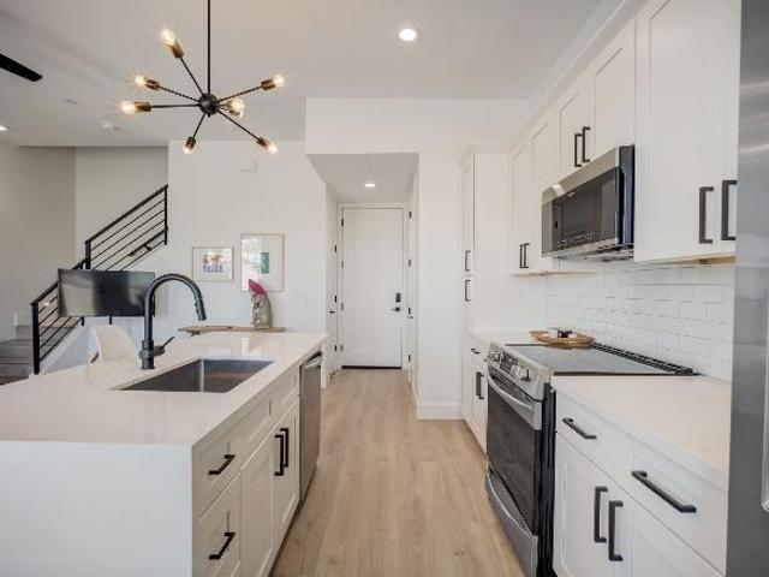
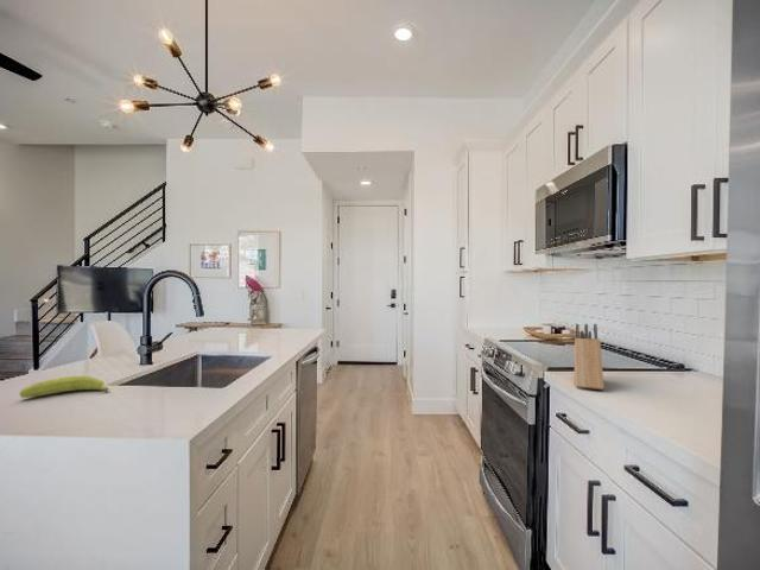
+ fruit [19,375,109,399]
+ knife block [572,323,606,391]
